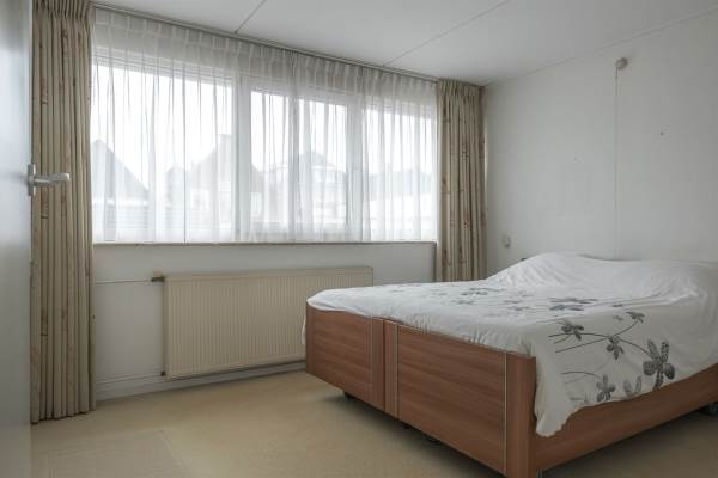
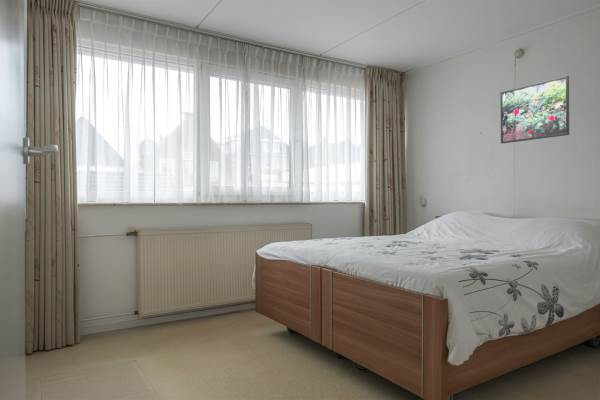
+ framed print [499,75,570,145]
